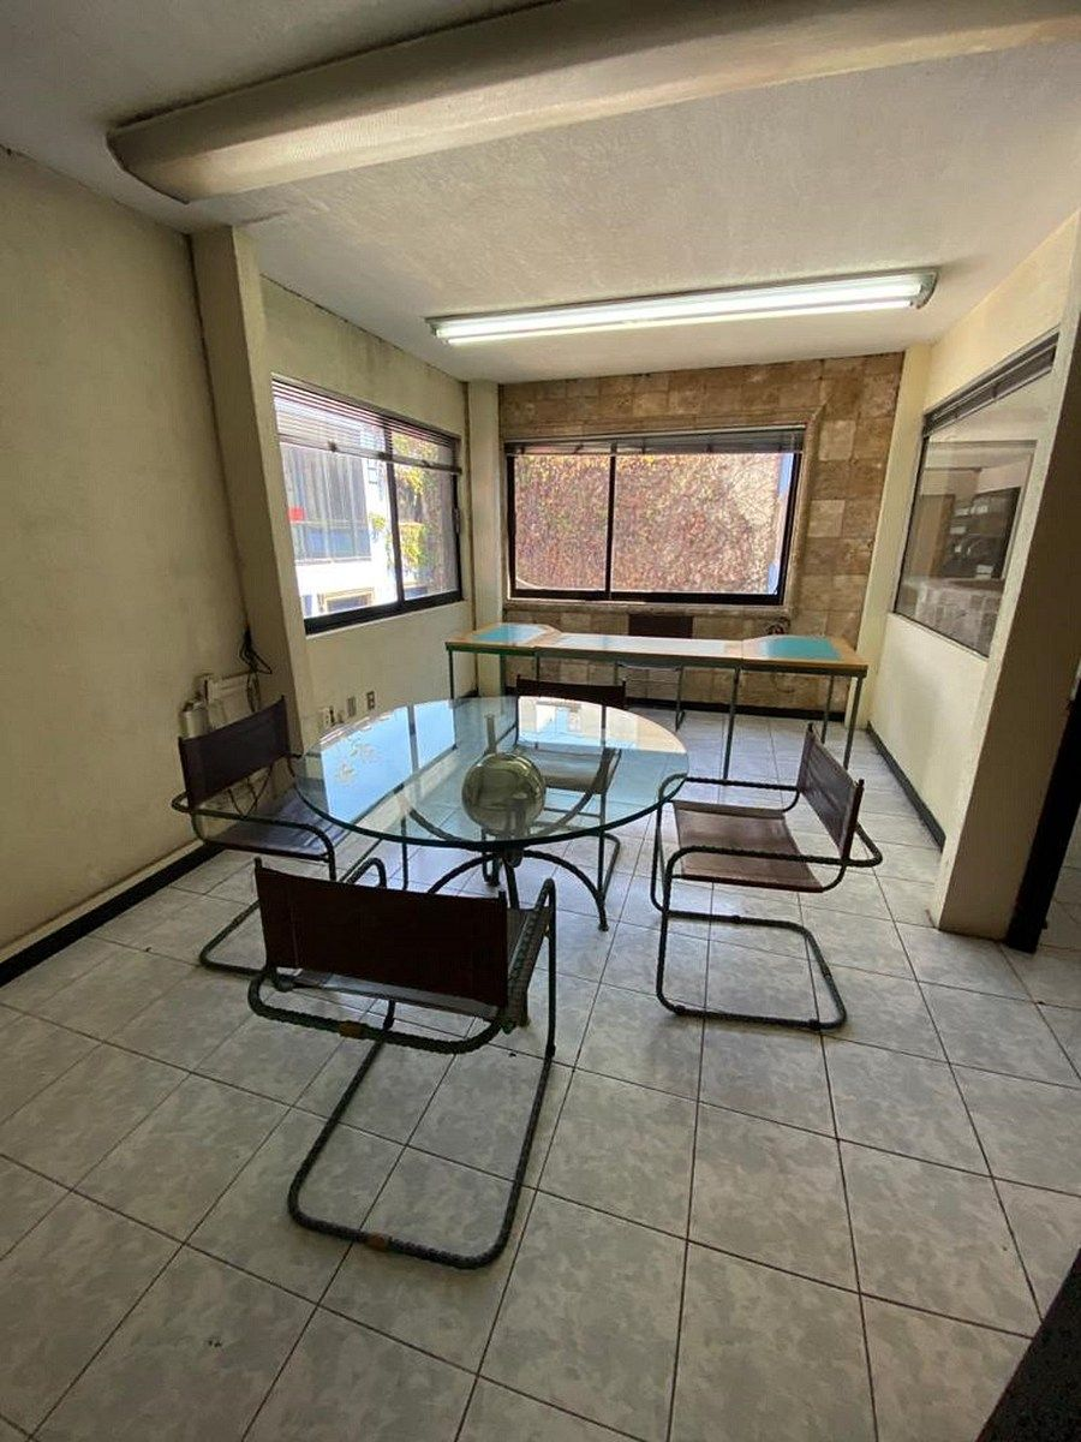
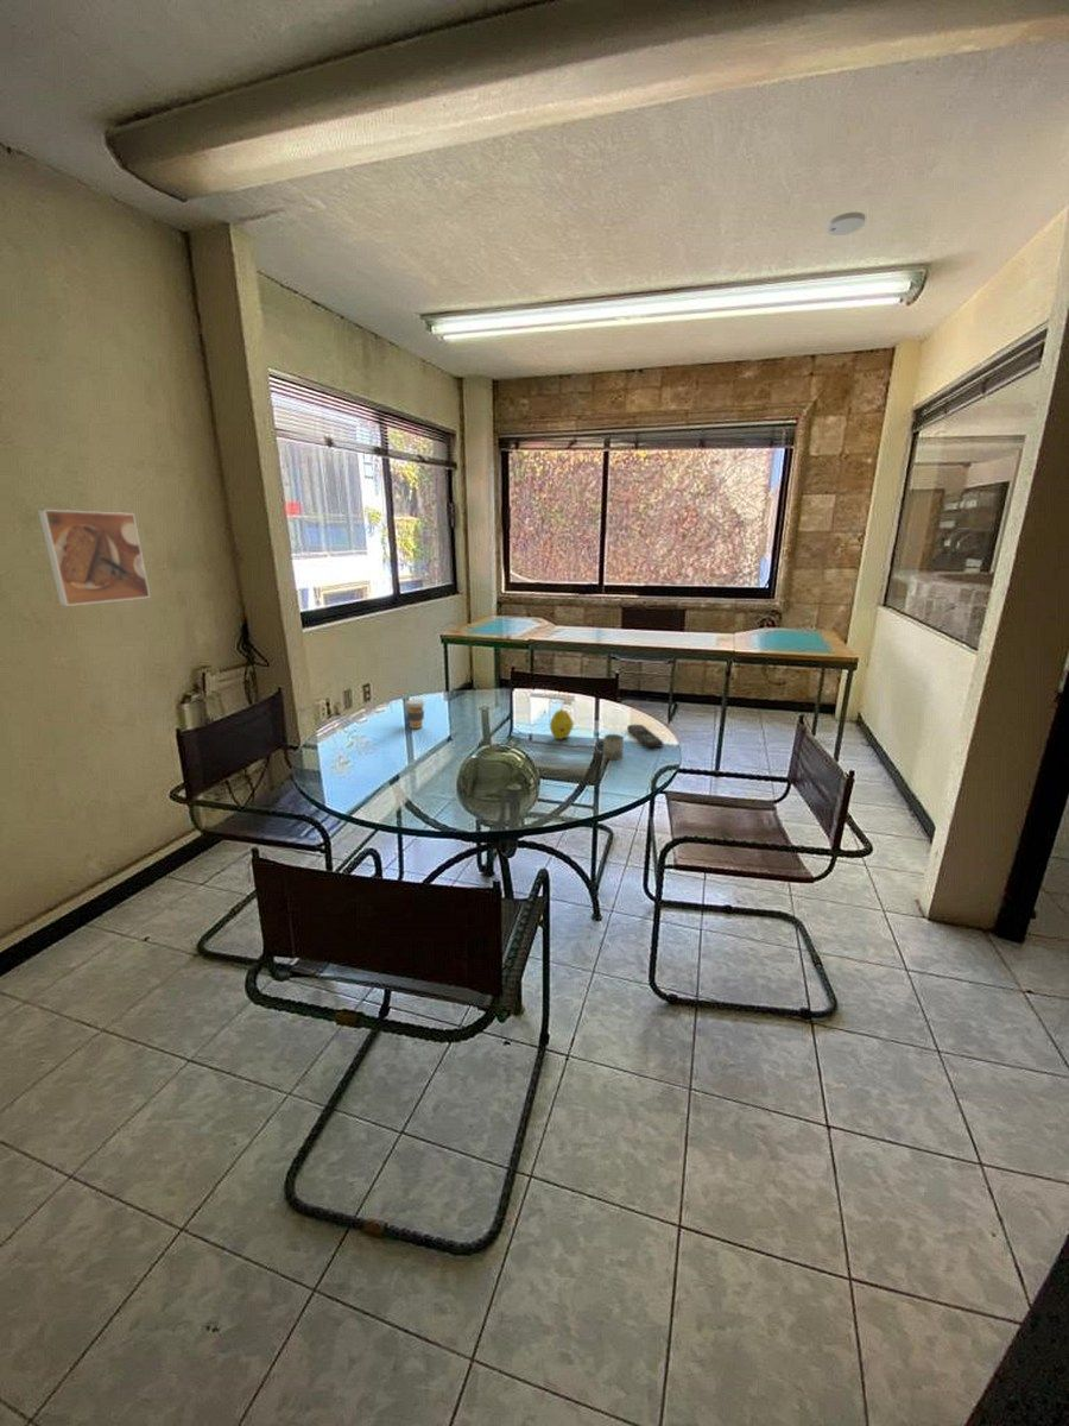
+ smoke detector [827,210,867,236]
+ fruit [549,707,575,740]
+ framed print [36,509,151,607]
+ remote control [626,724,664,749]
+ coffee cup [404,699,426,730]
+ cup [594,733,625,761]
